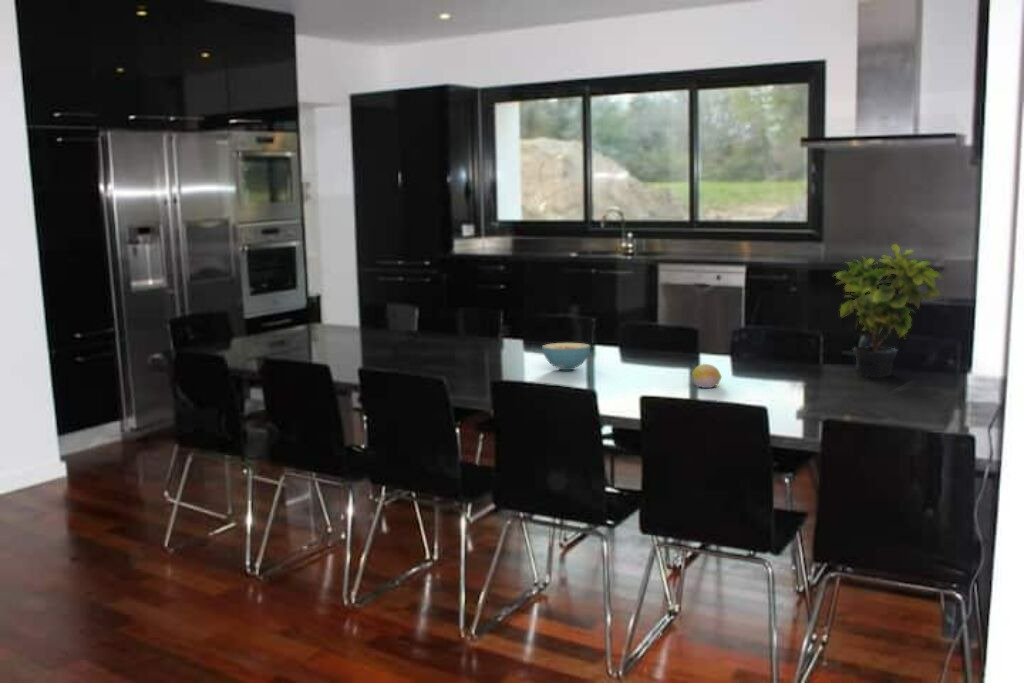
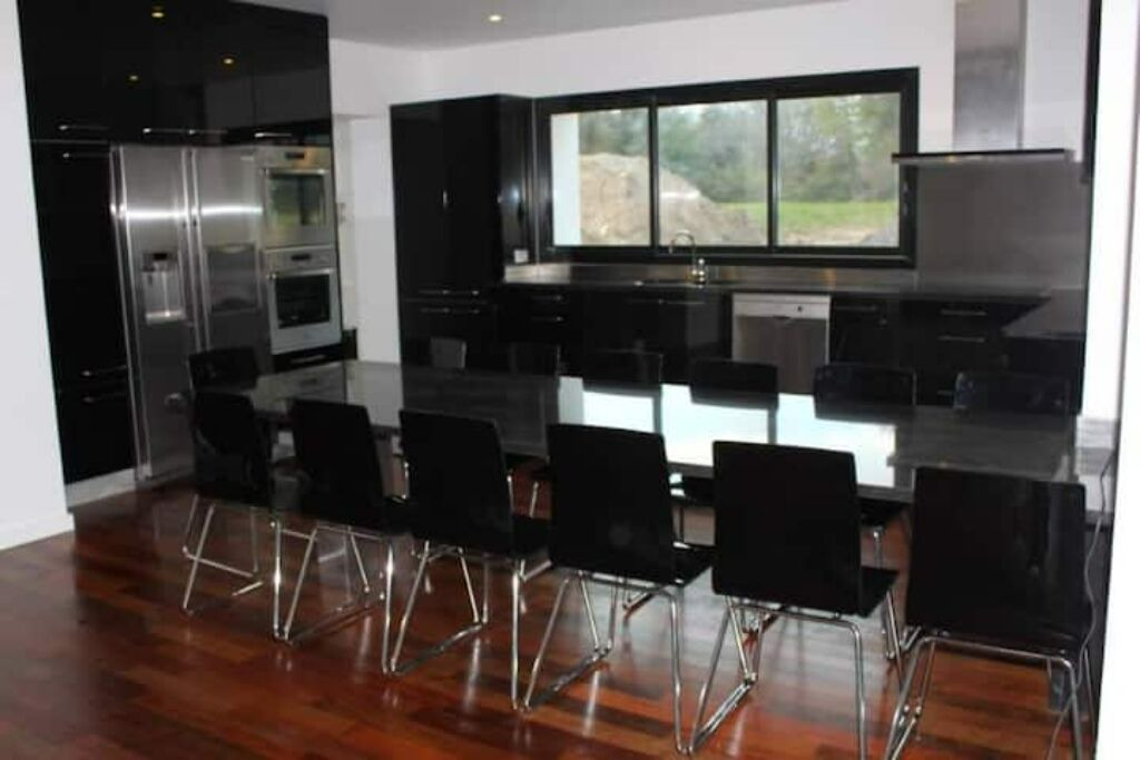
- fruit [691,363,723,389]
- potted plant [832,243,944,379]
- cereal bowl [541,342,591,371]
